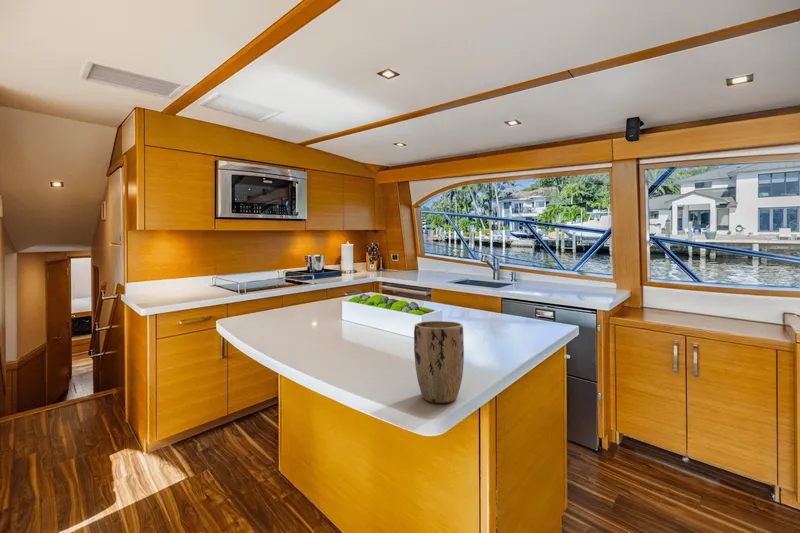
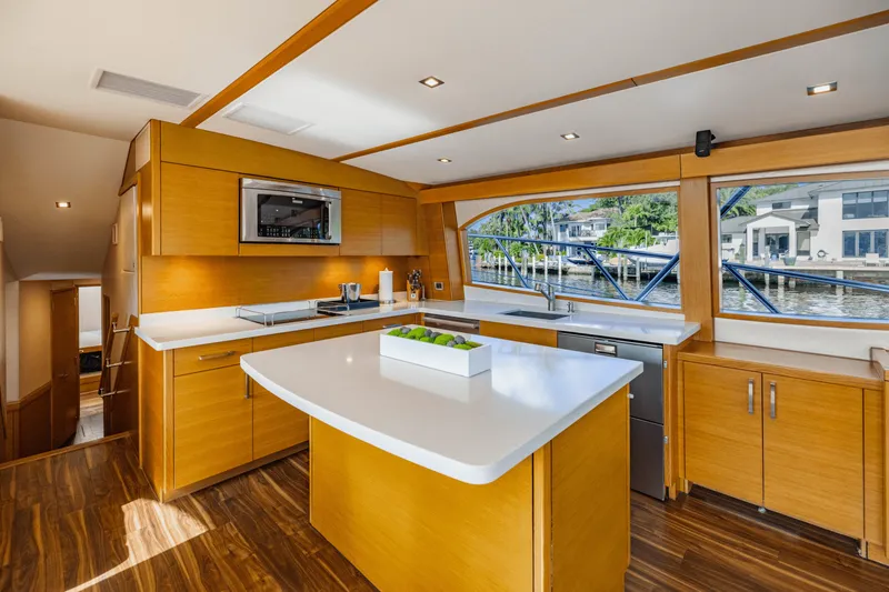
- plant pot [413,320,465,404]
